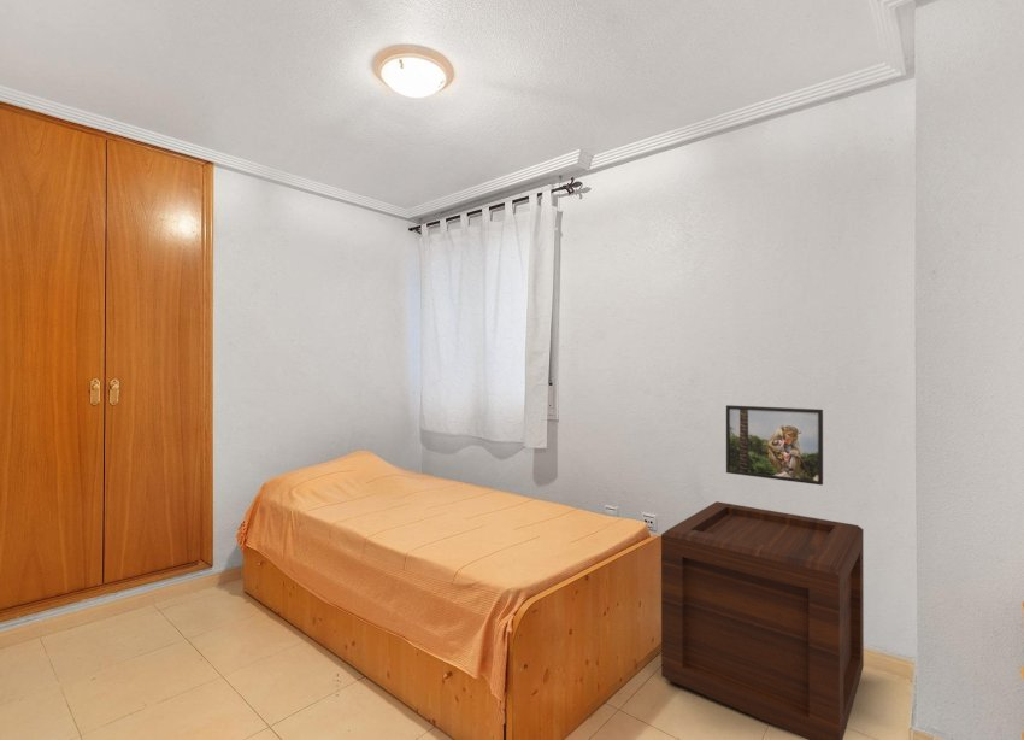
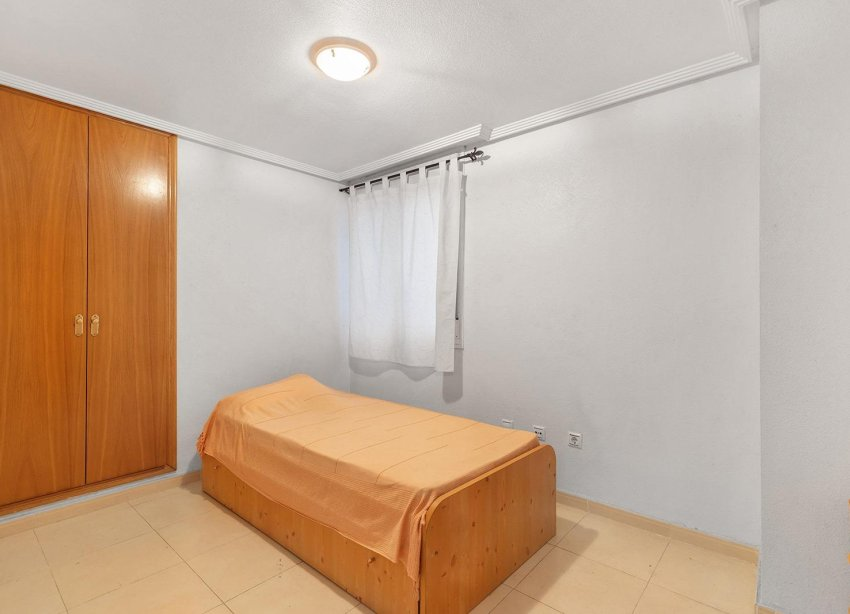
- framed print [725,404,824,486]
- wooden crate [660,500,865,740]
